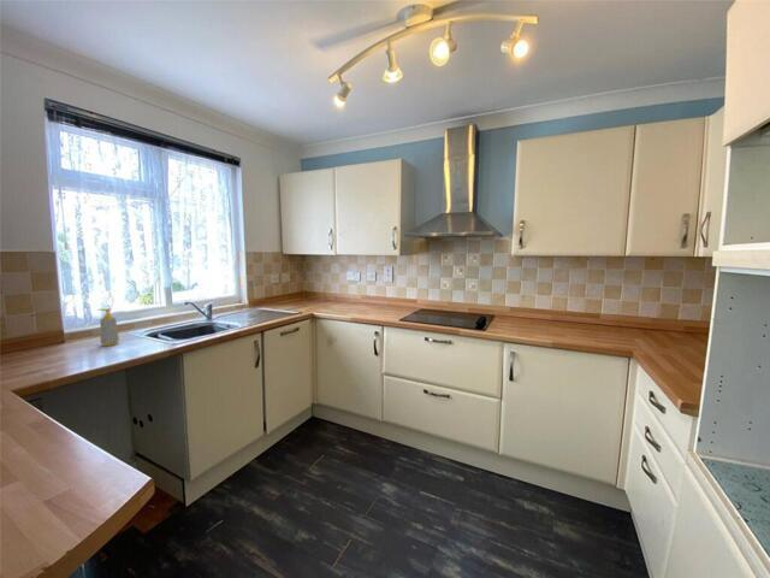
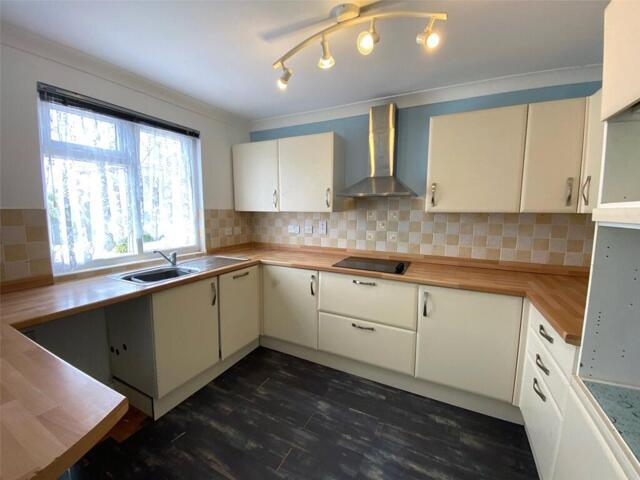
- soap bottle [96,307,120,347]
